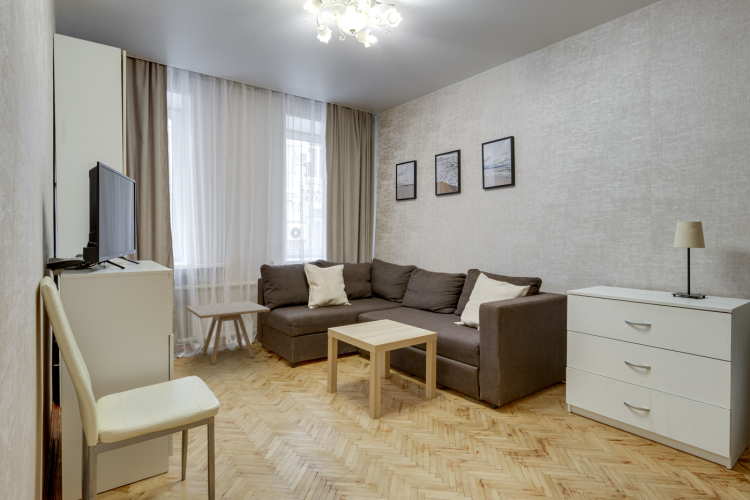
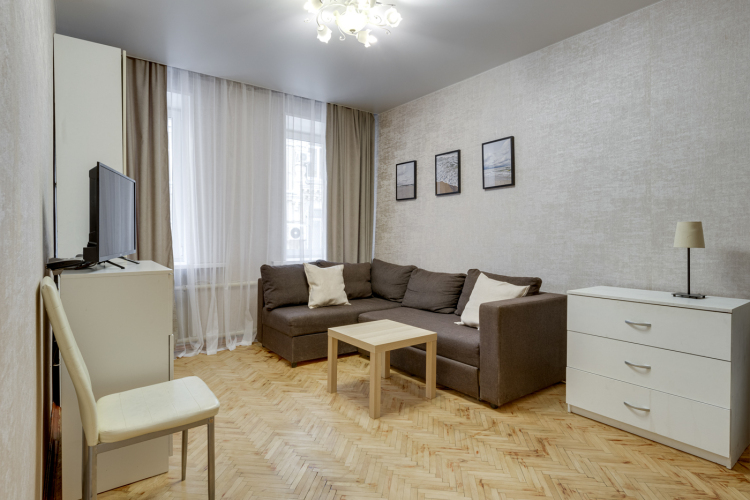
- side table [185,300,271,365]
